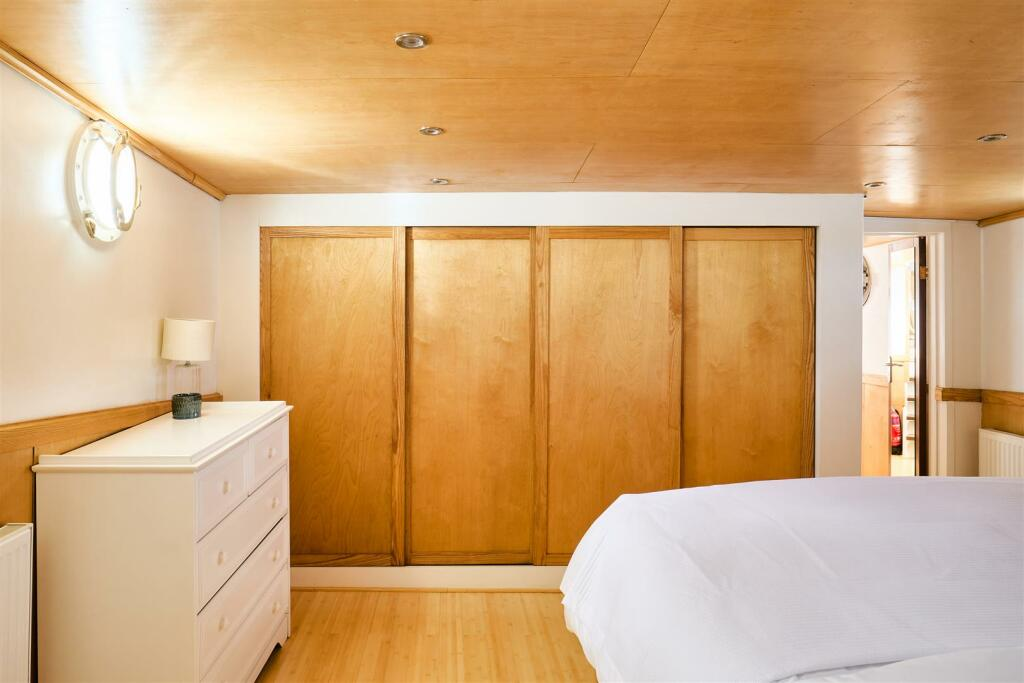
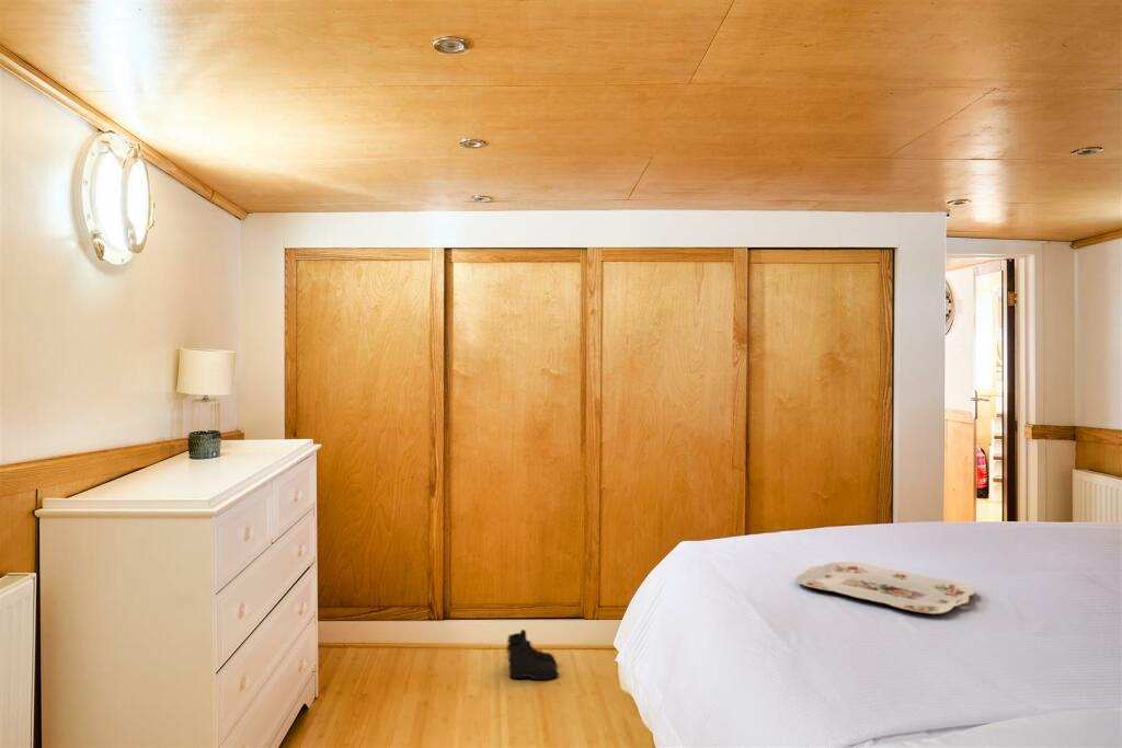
+ serving tray [794,561,976,615]
+ boots [505,629,560,681]
